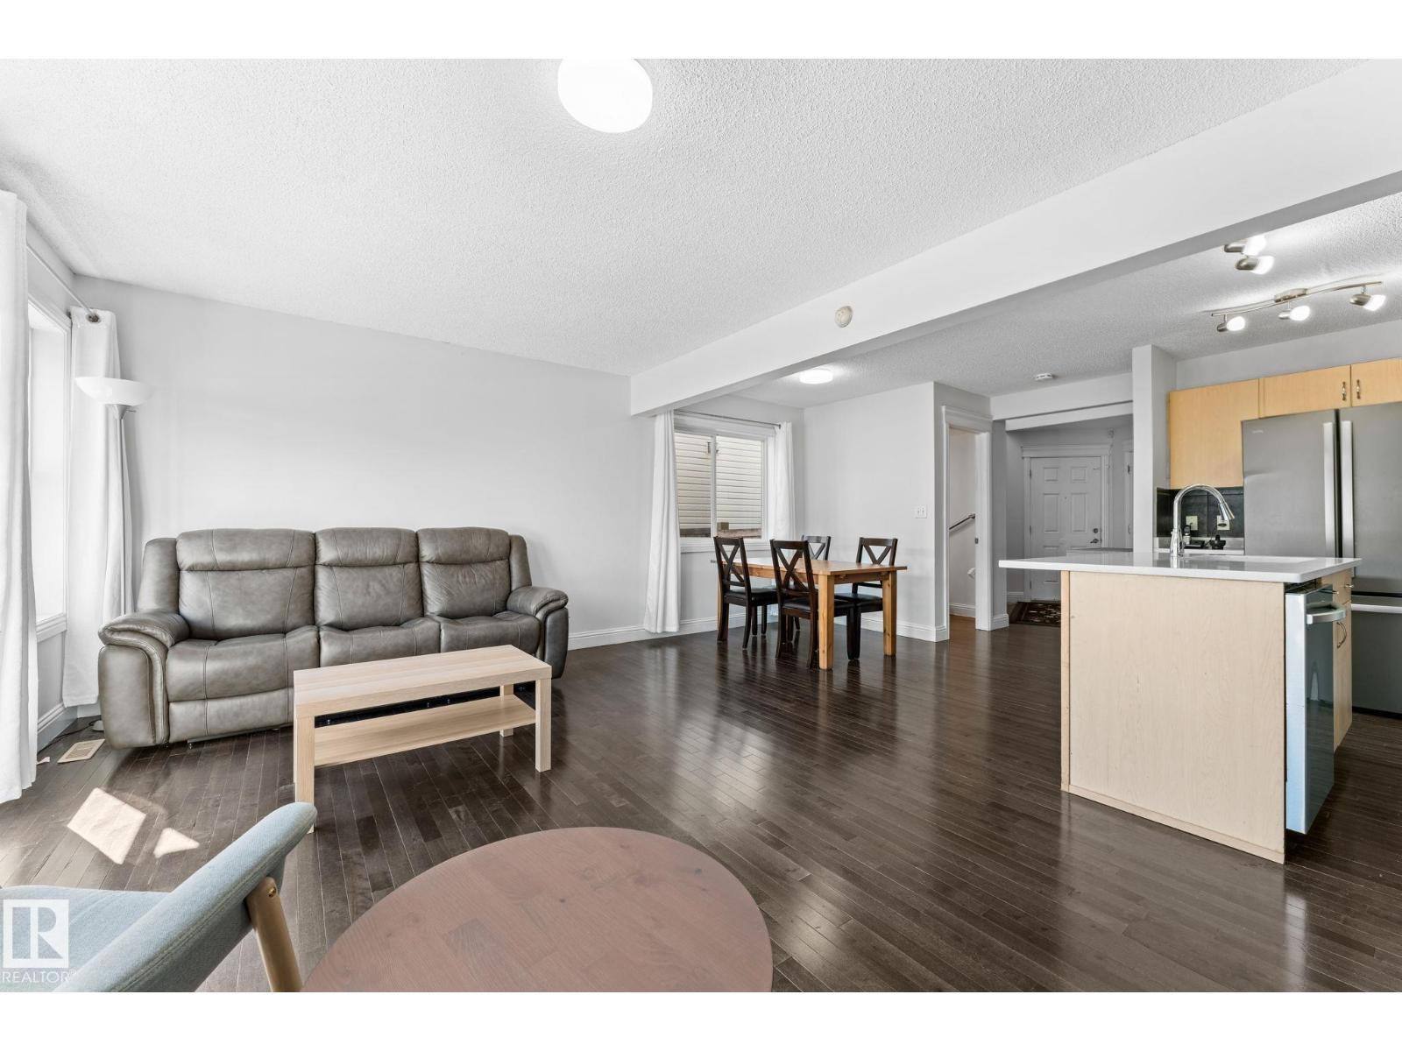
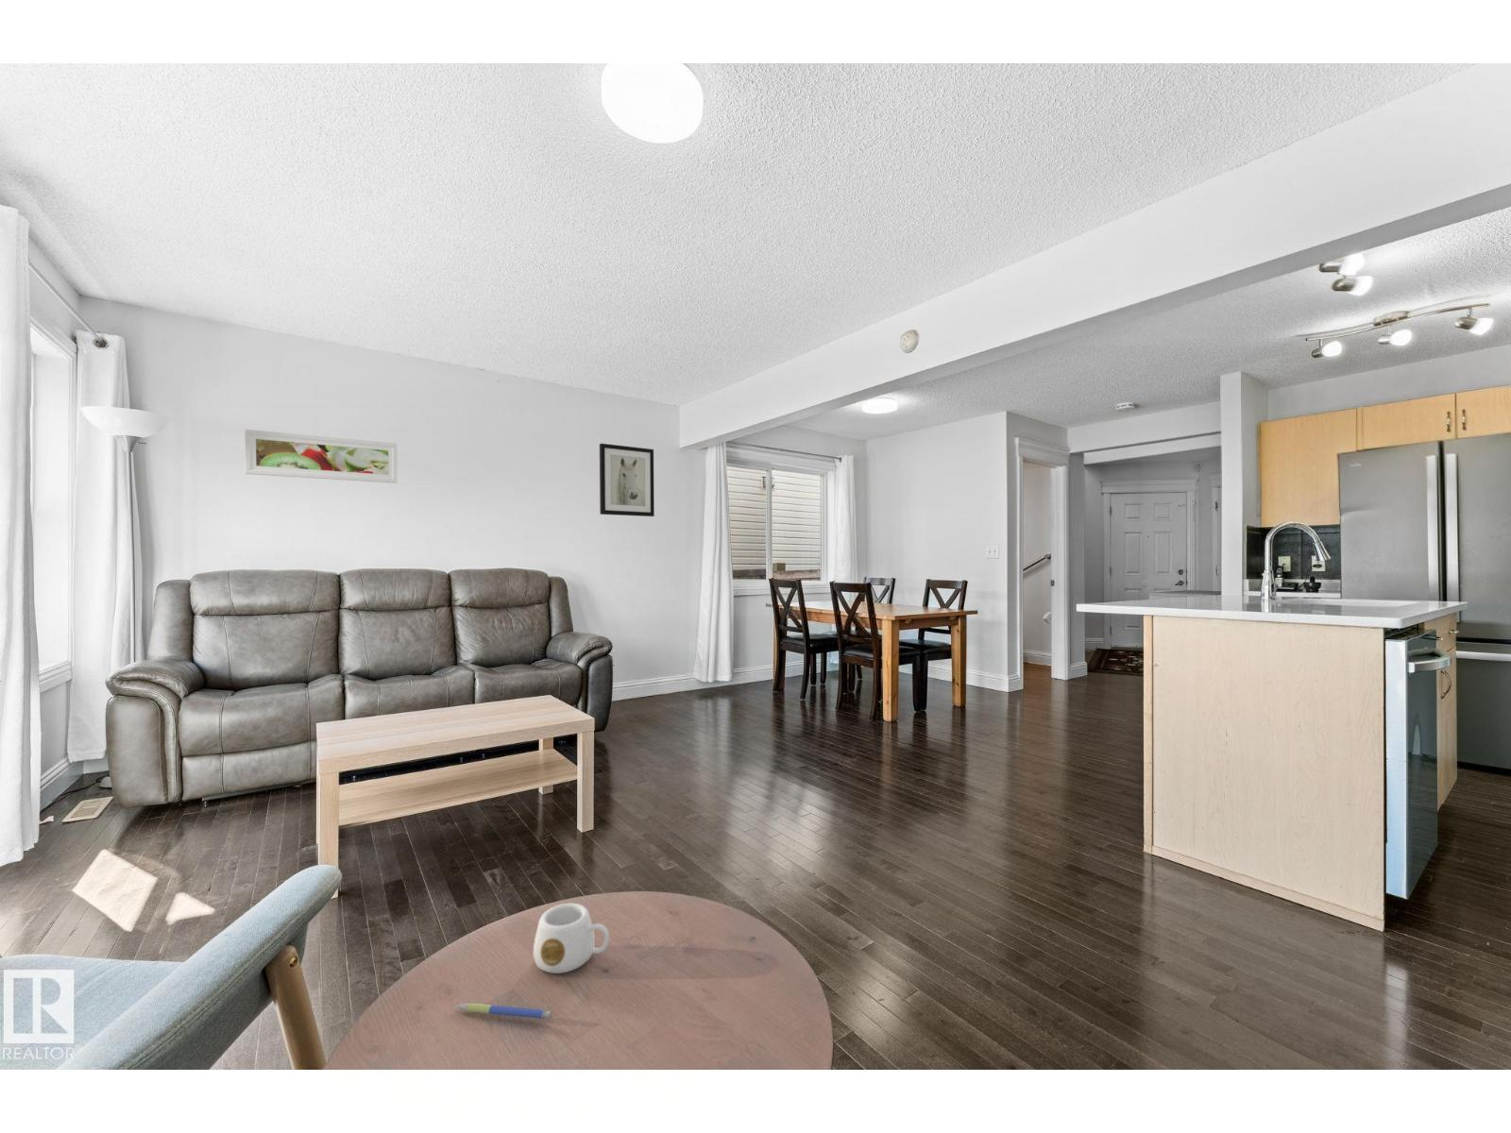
+ mug [533,902,610,975]
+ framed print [244,428,399,484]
+ wall art [598,443,656,518]
+ pen [456,1003,552,1020]
